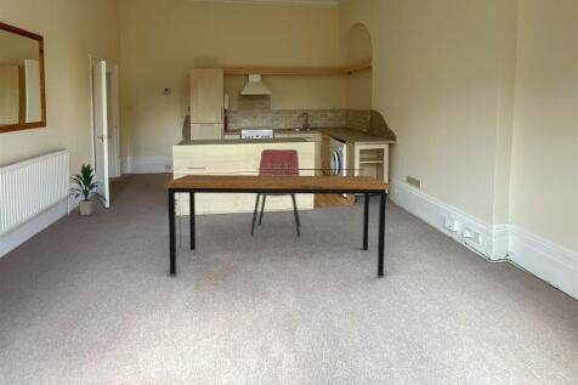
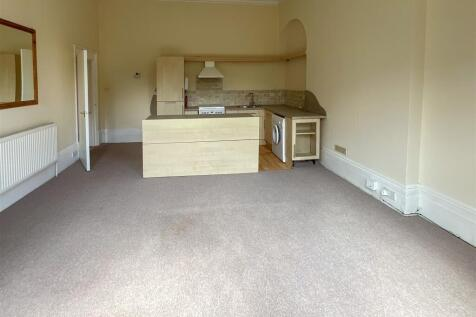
- dining table [152,164,391,277]
- indoor plant [68,163,108,216]
- dining chair [249,148,302,238]
